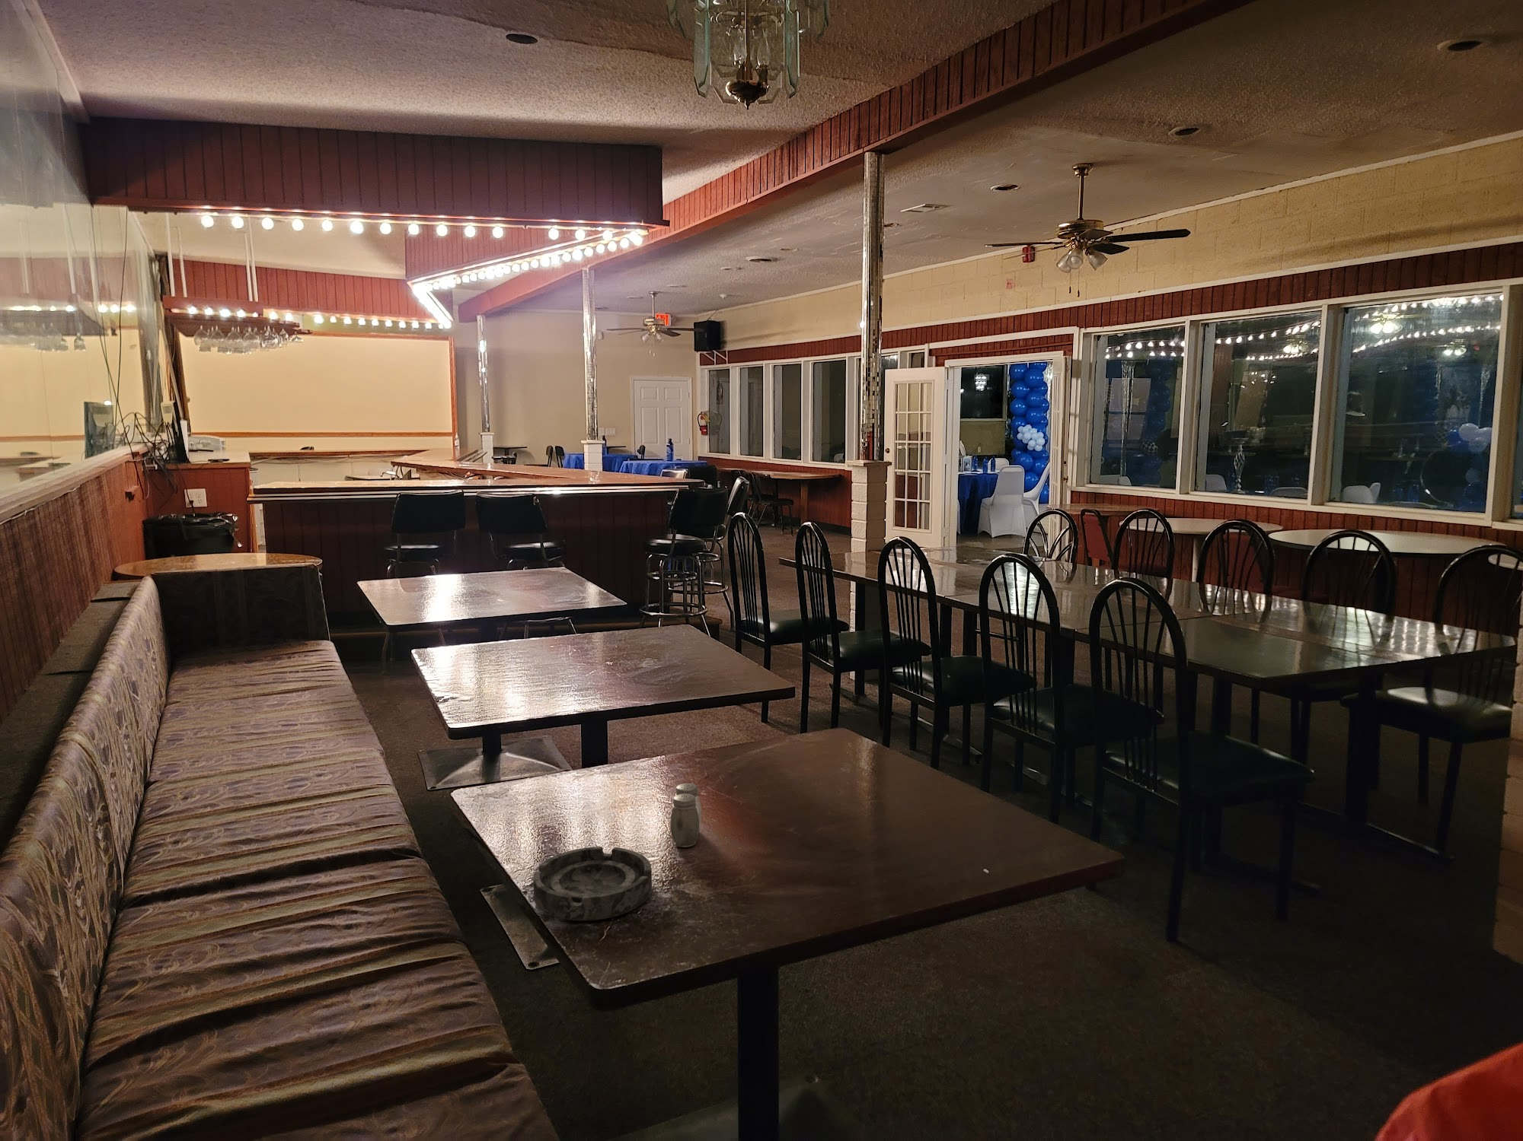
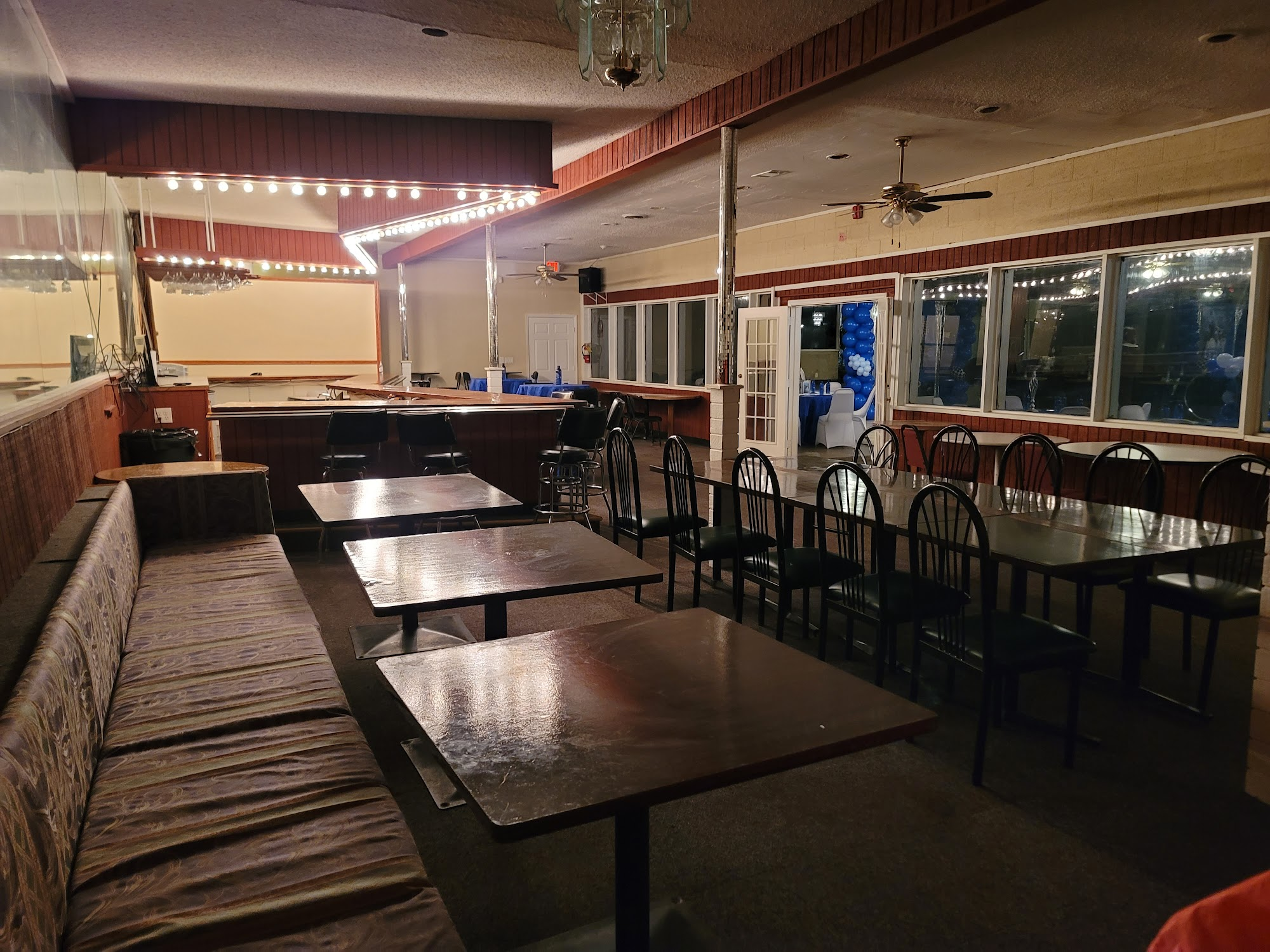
- salt and pepper shaker [670,783,702,849]
- ashtray [532,846,652,922]
